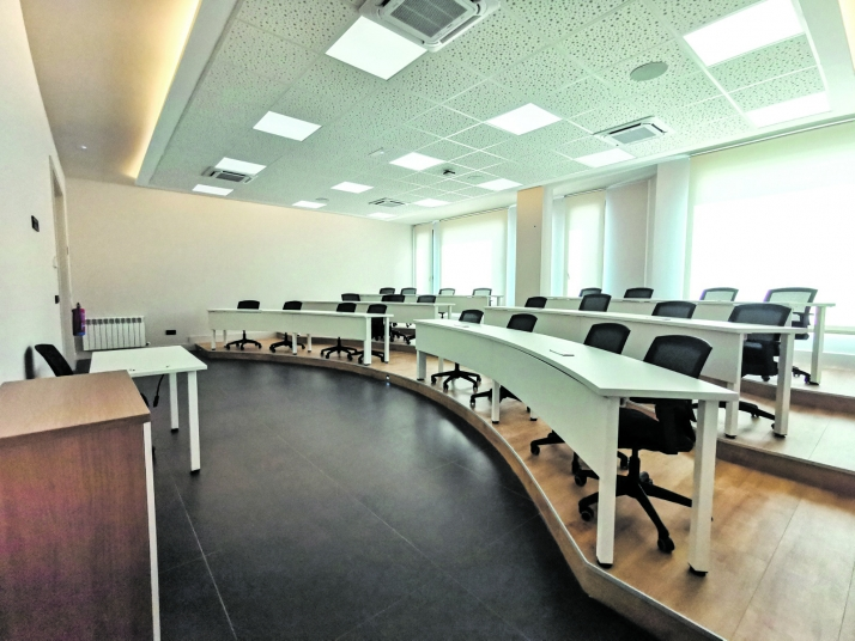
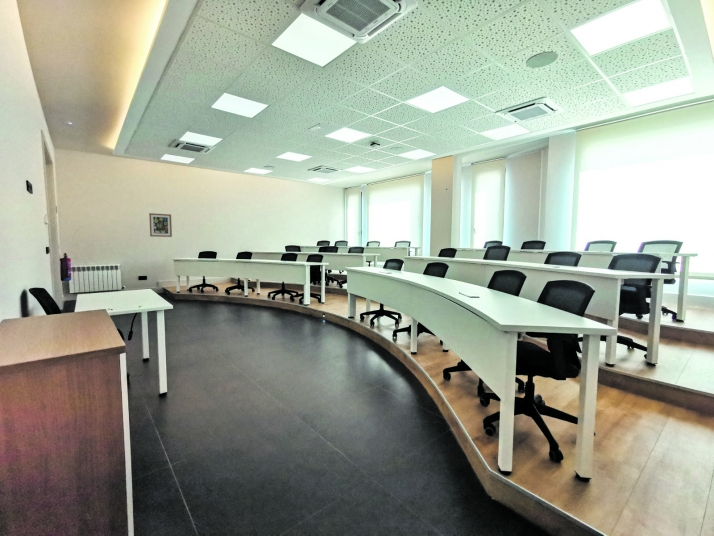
+ wall art [148,212,173,238]
